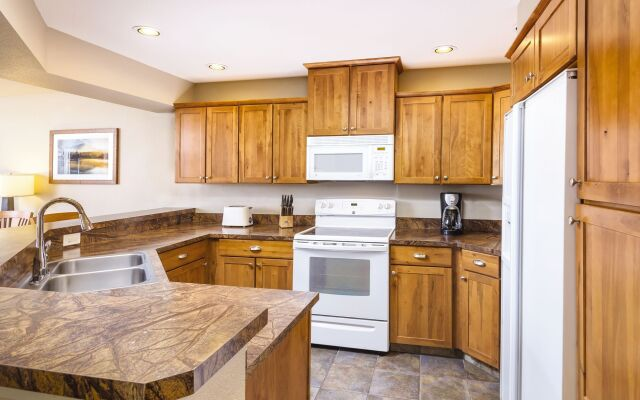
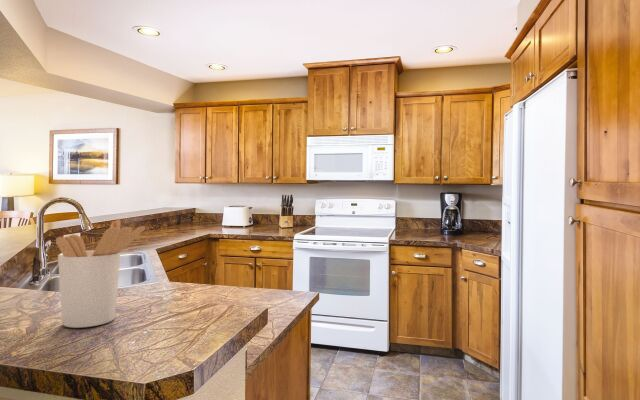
+ utensil holder [55,218,146,329]
